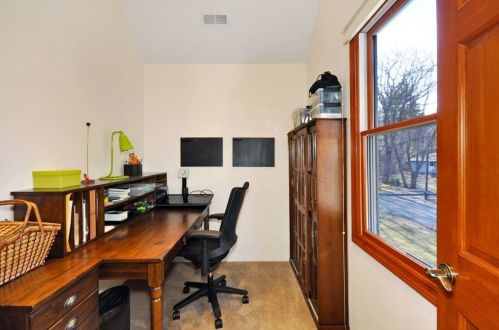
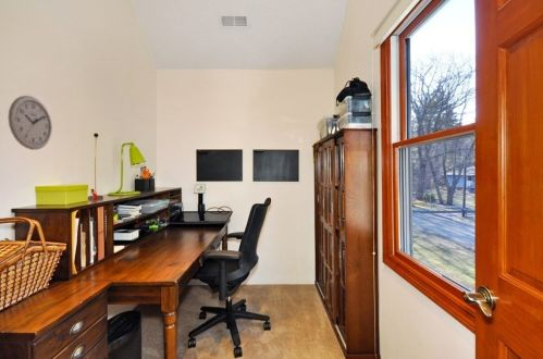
+ wall clock [8,95,53,151]
